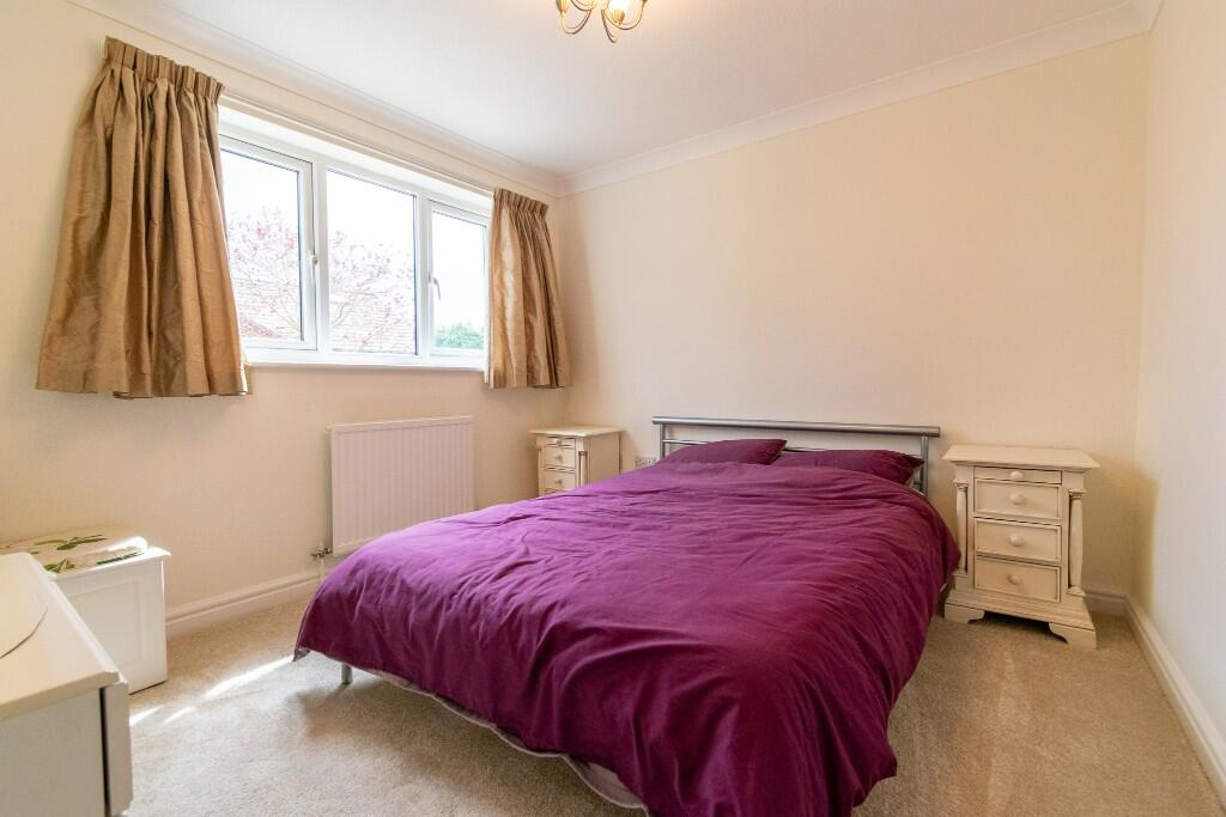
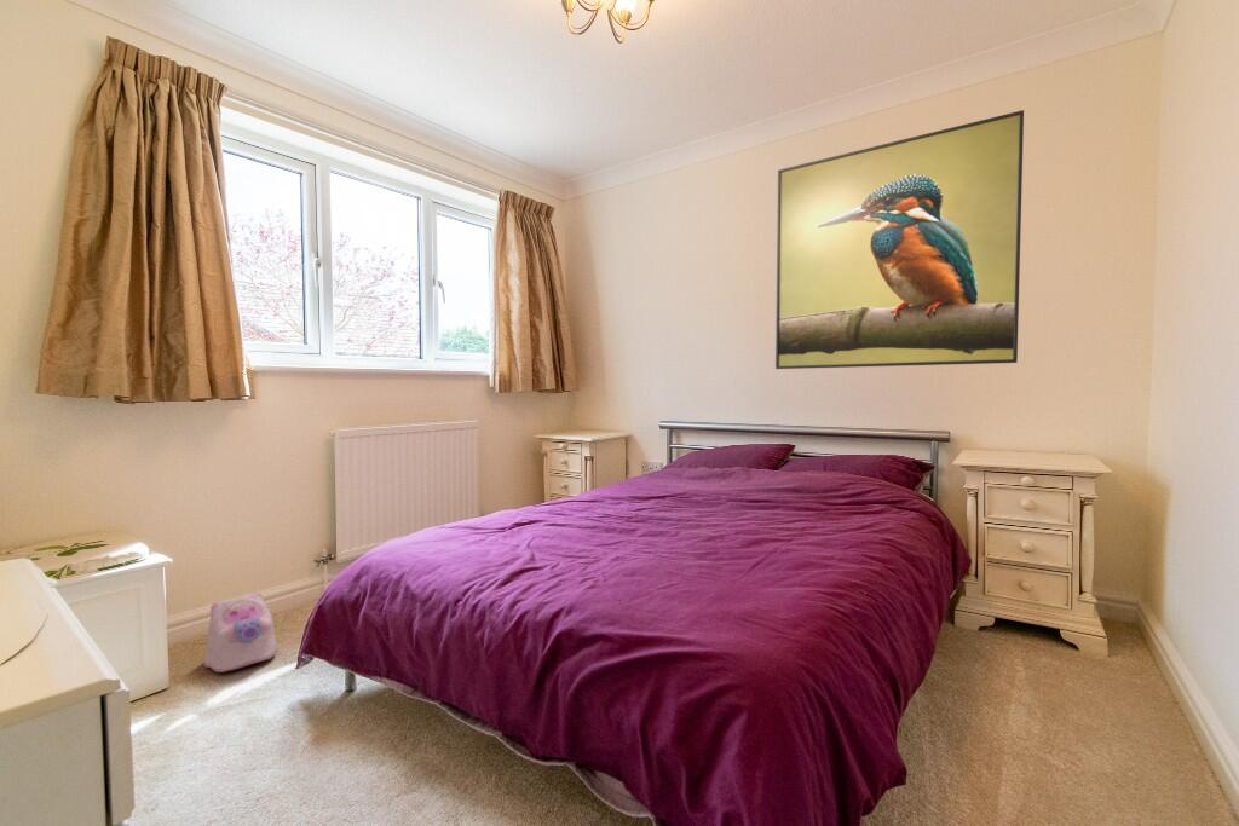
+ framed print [774,109,1025,370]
+ plush toy [203,591,278,674]
